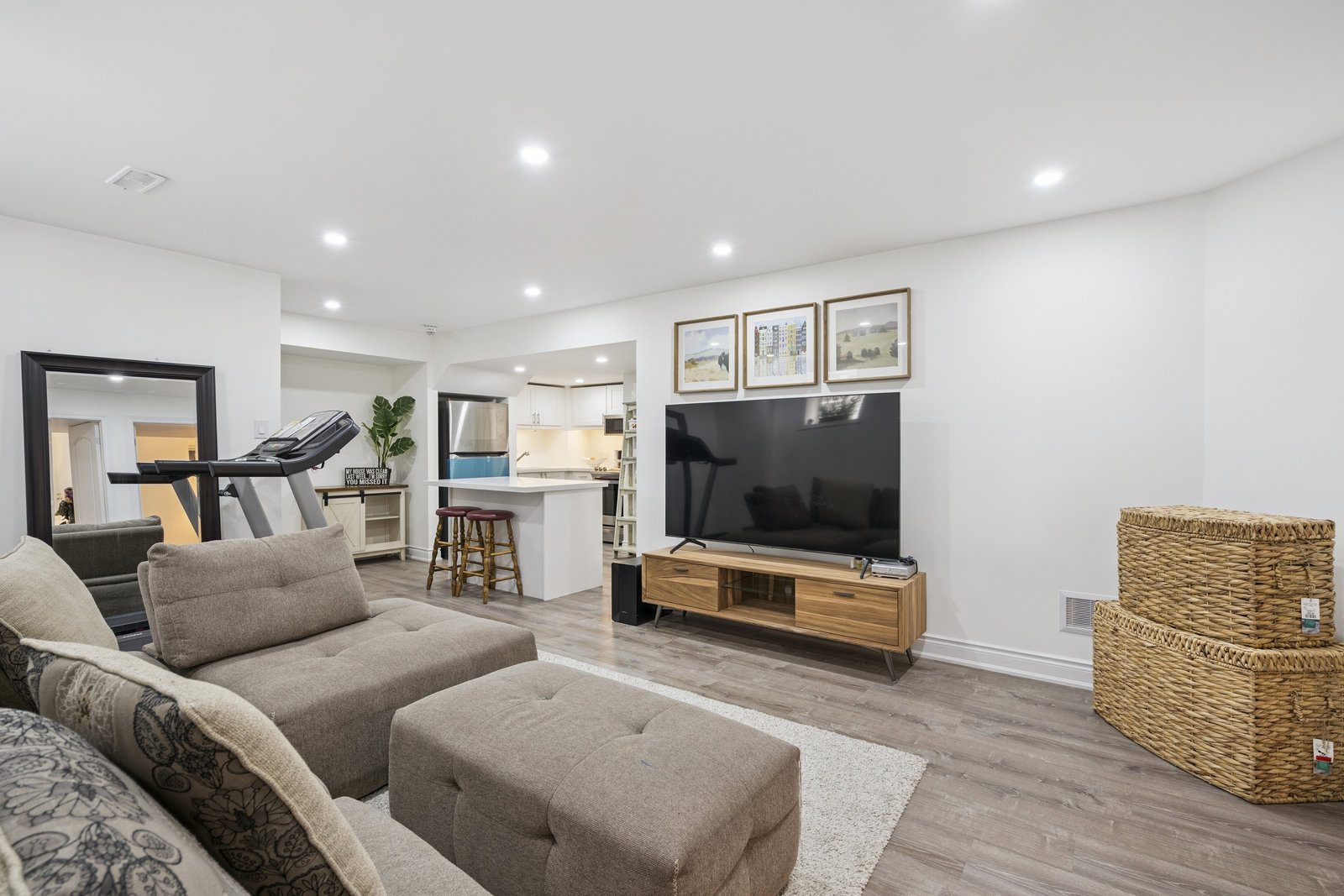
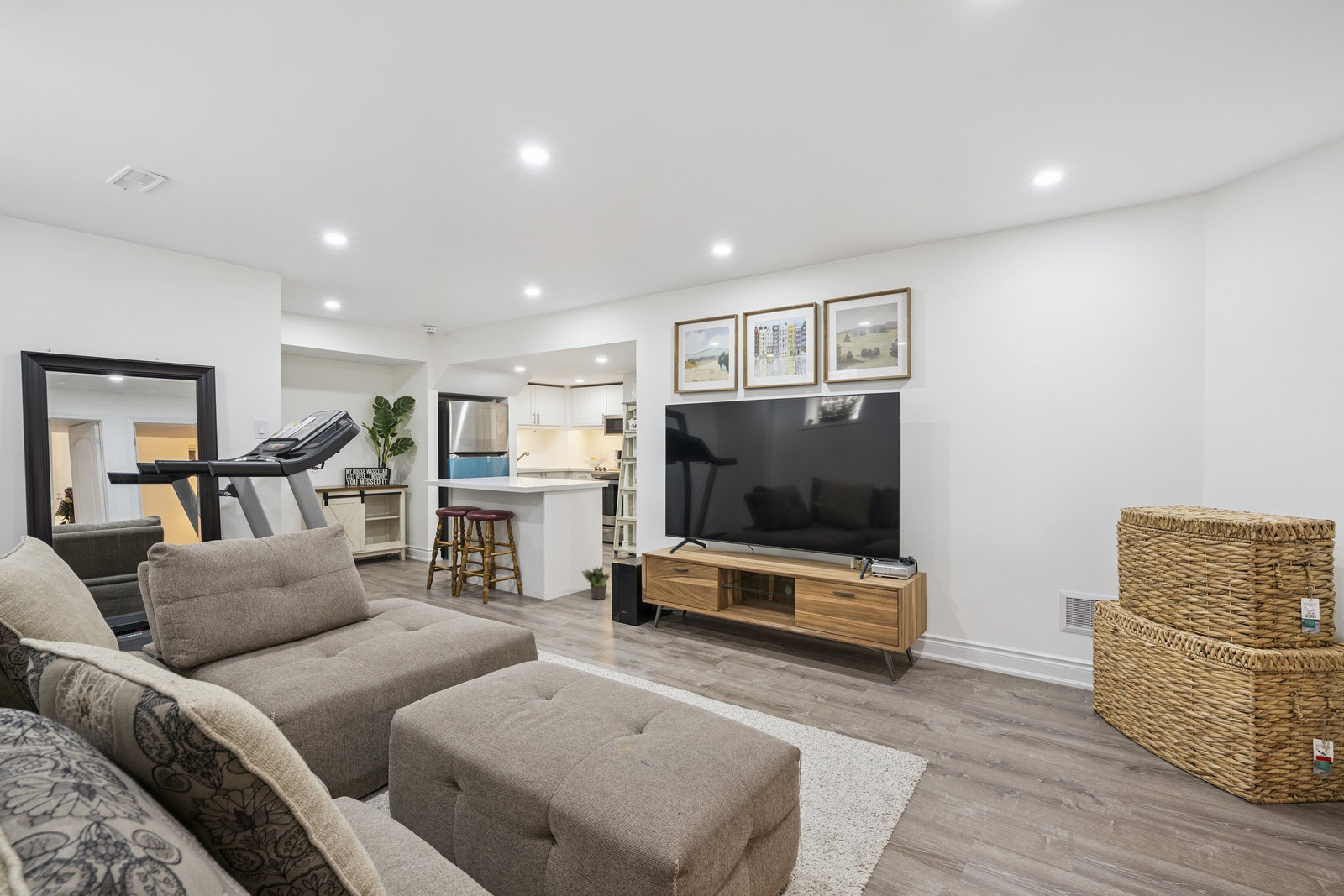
+ potted plant [581,565,612,600]
